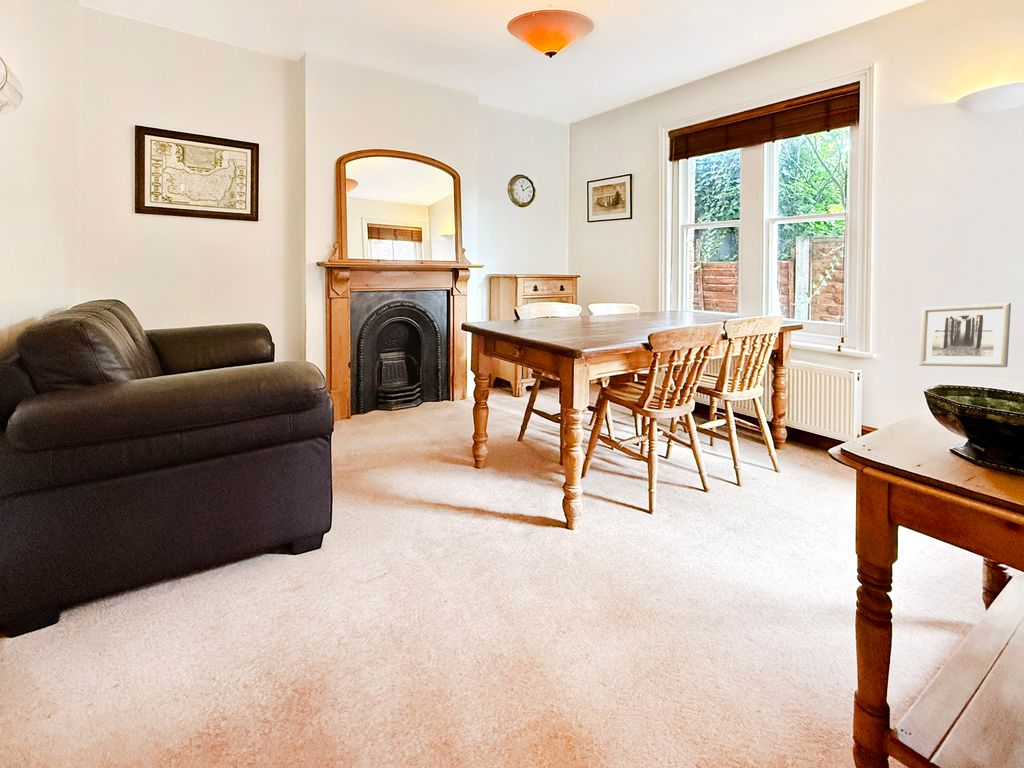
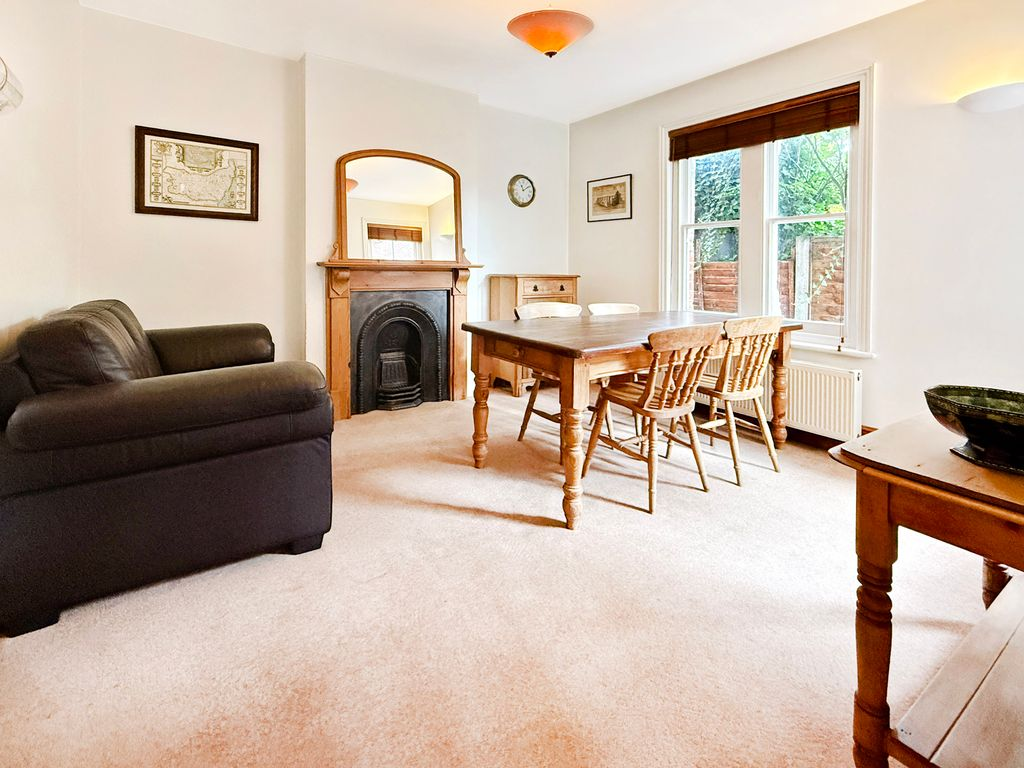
- wall art [918,302,1012,368]
